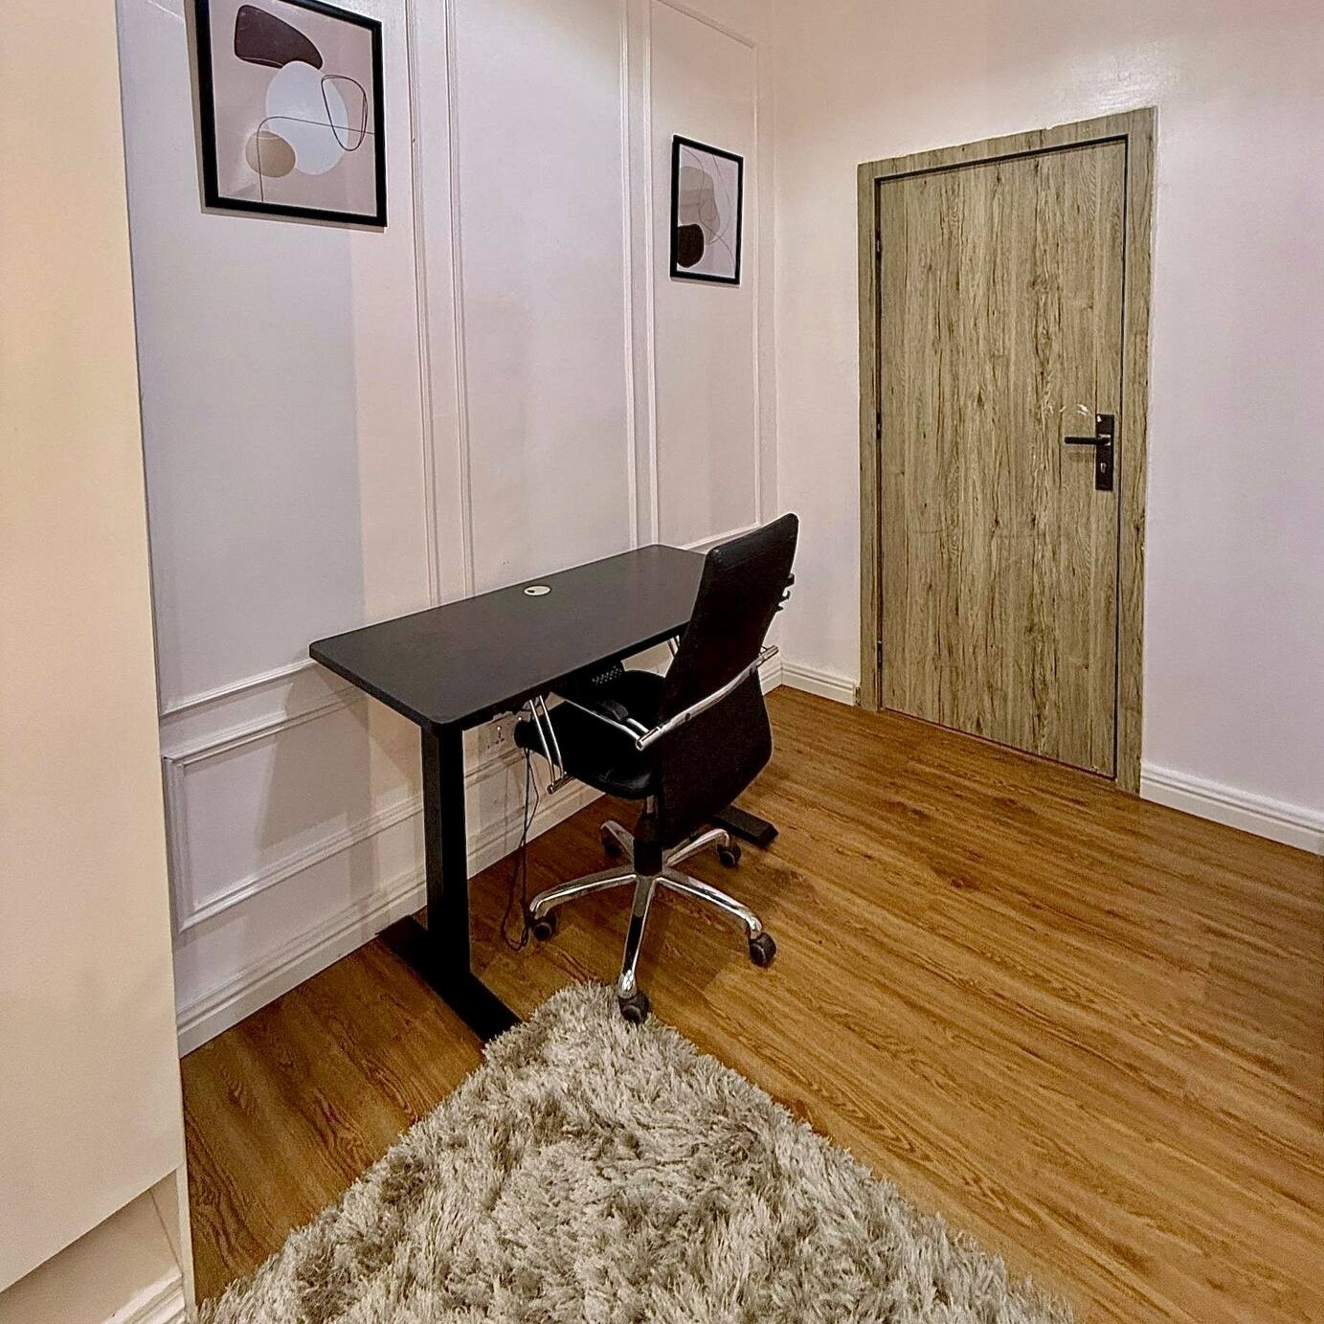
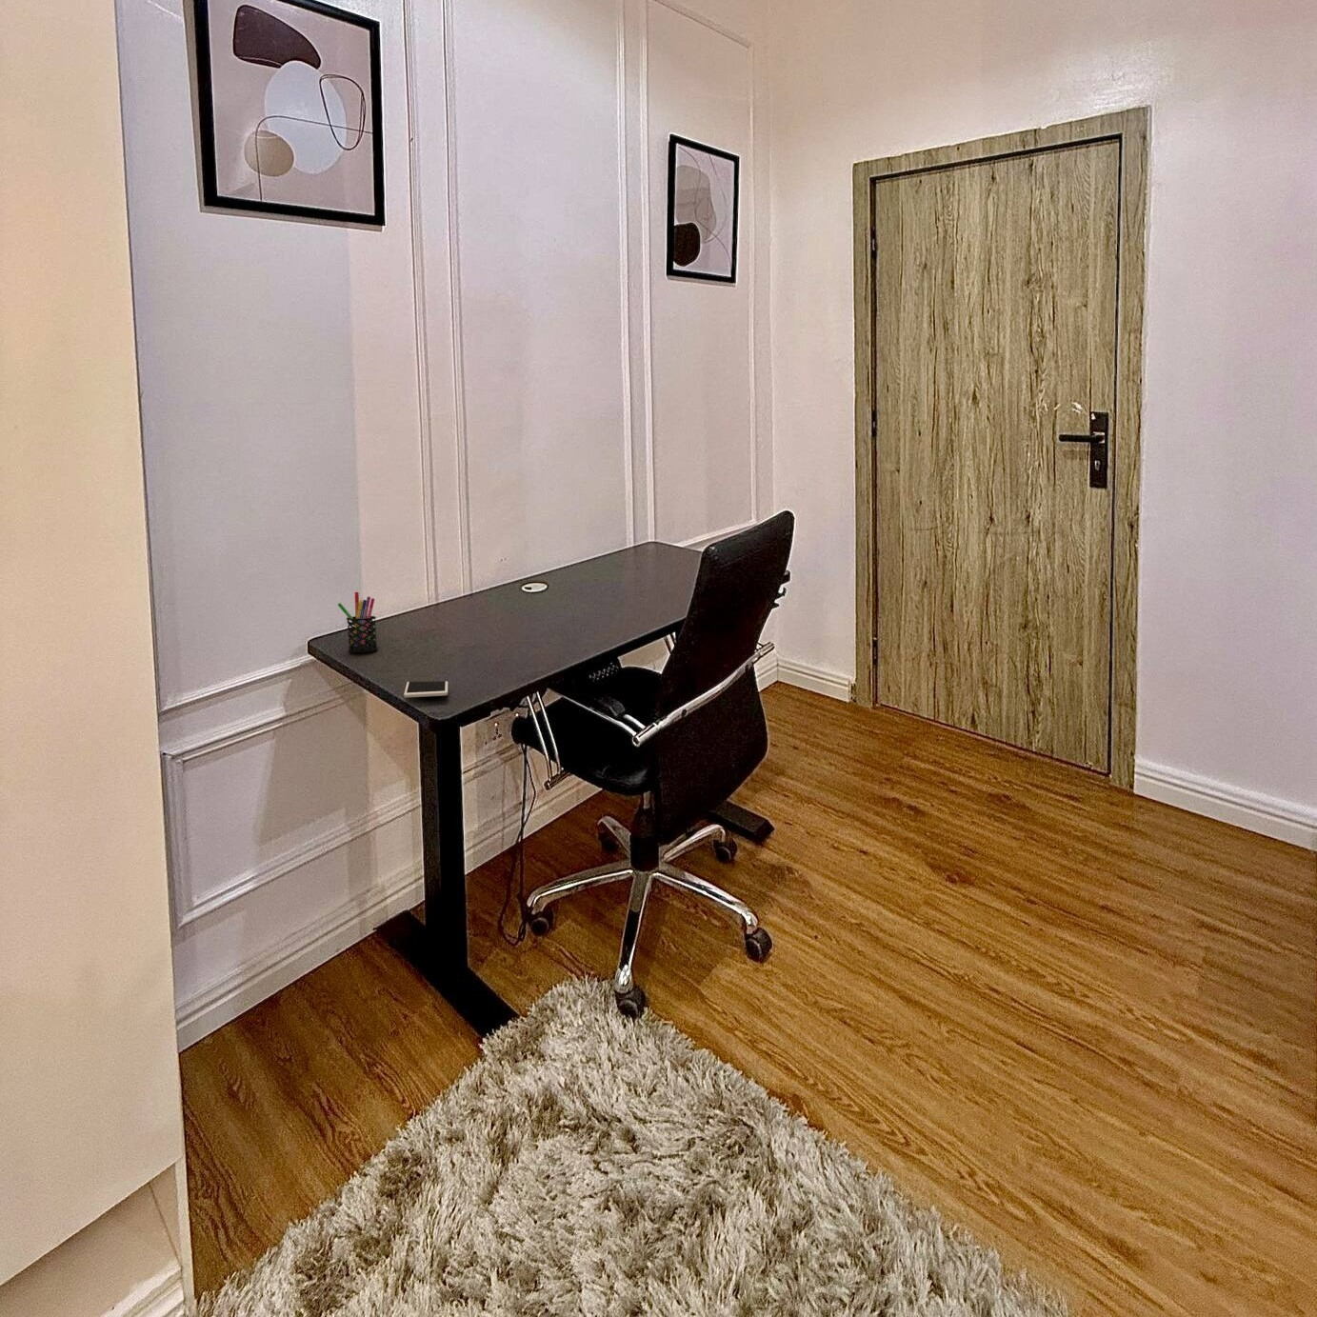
+ cell phone [403,680,449,698]
+ pen holder [338,591,377,654]
